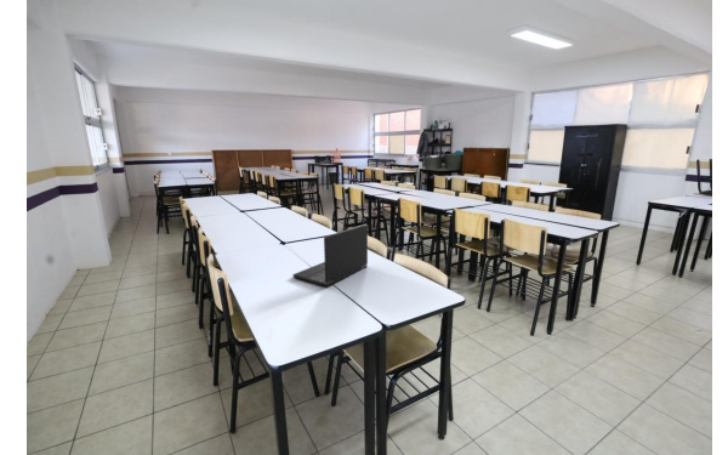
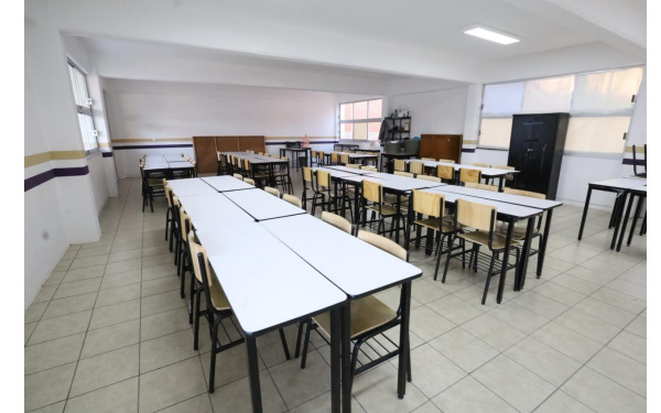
- laptop [291,223,369,288]
